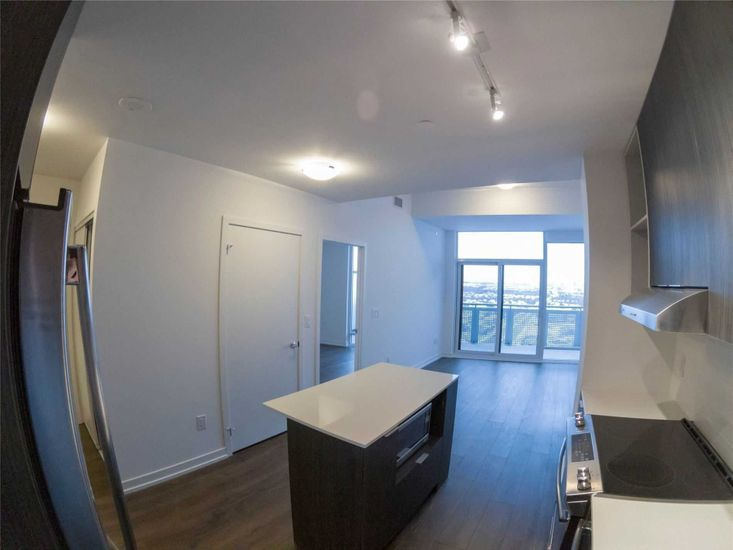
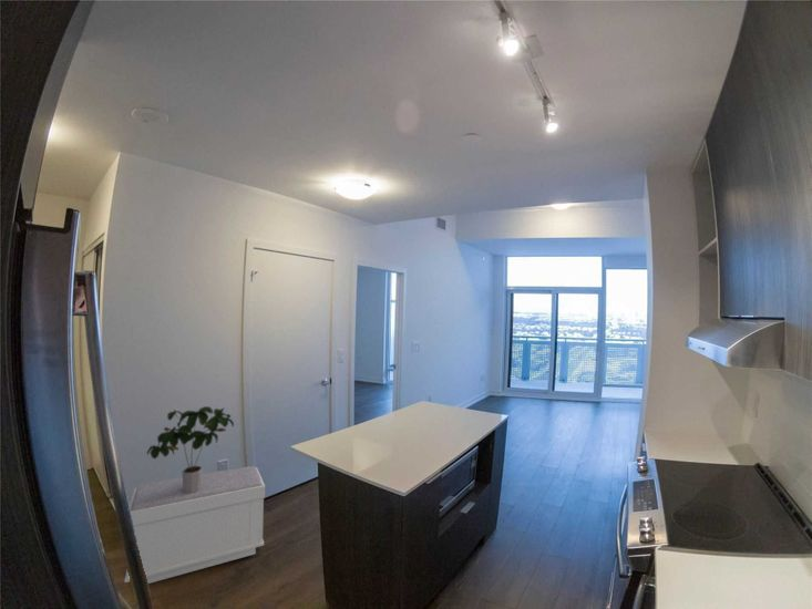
+ potted plant [146,405,235,493]
+ bench [124,465,266,585]
